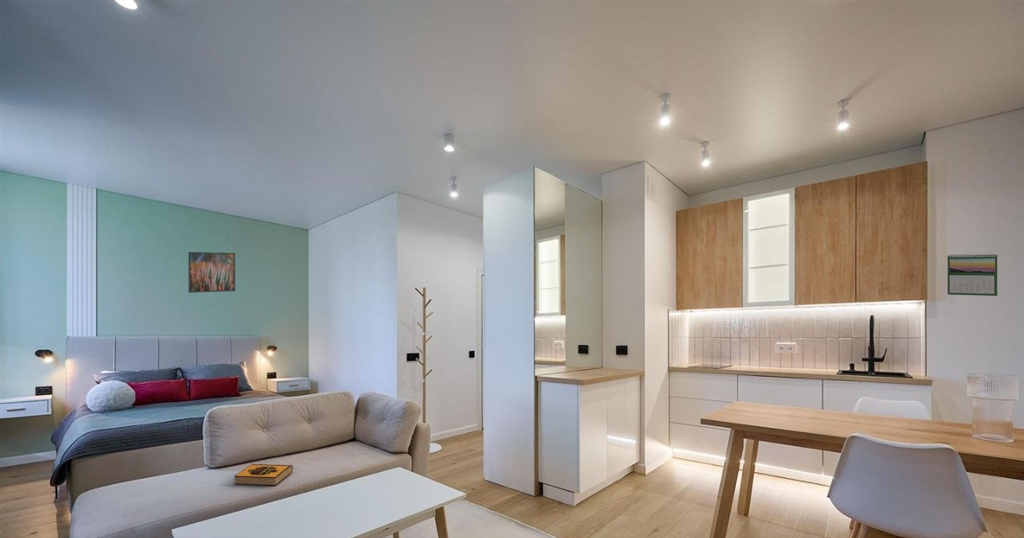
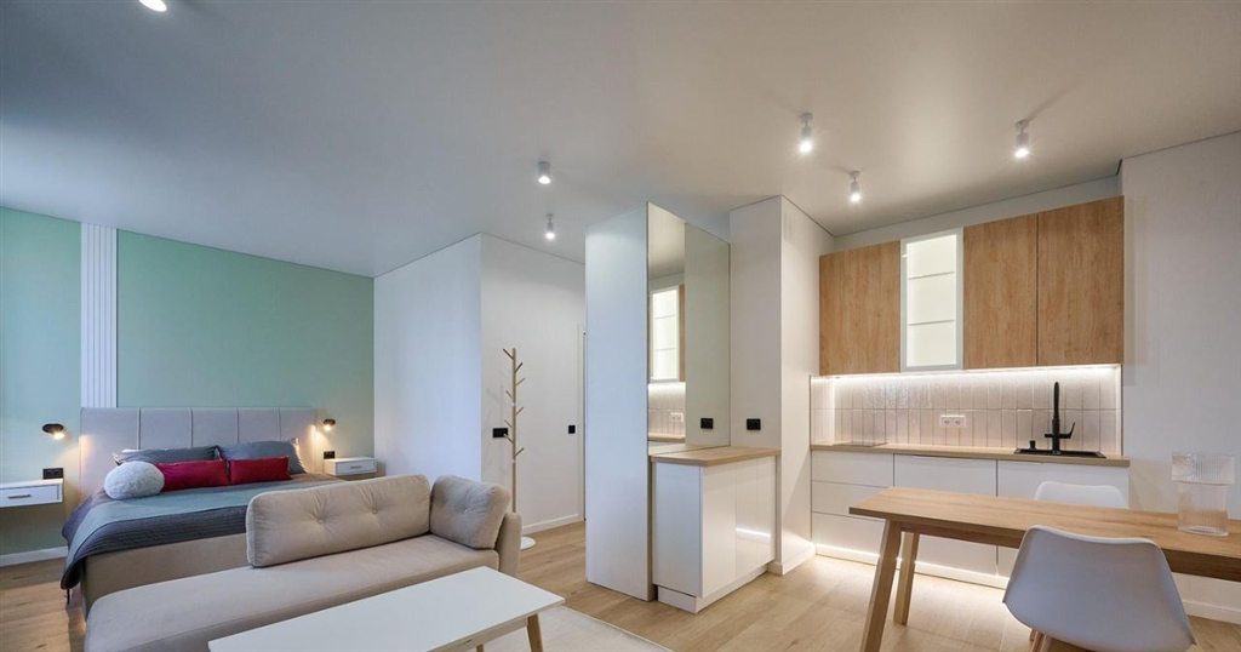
- calendar [947,252,998,297]
- hardback book [233,463,294,487]
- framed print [187,251,236,294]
